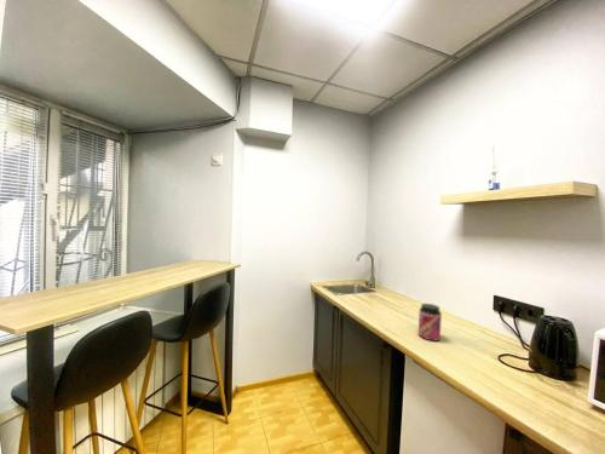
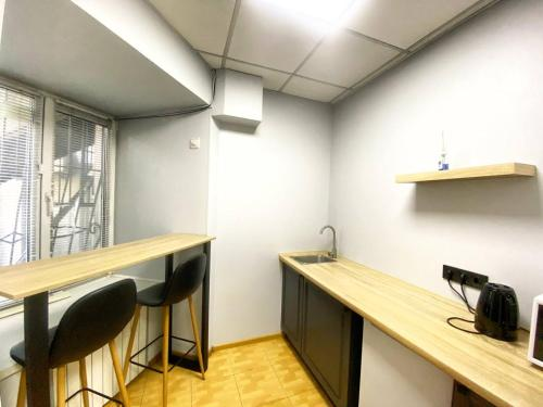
- jar [417,303,443,341]
